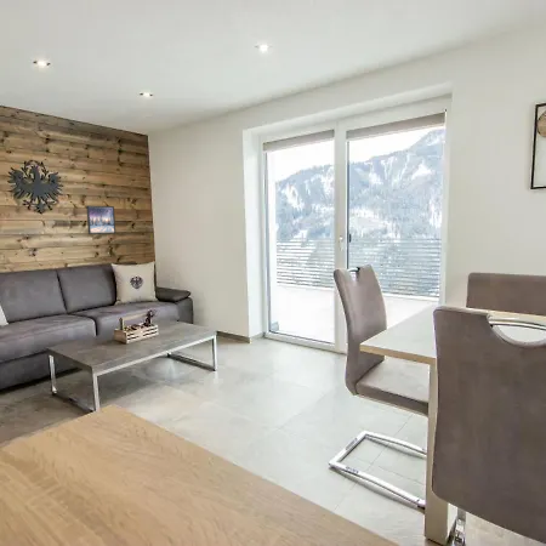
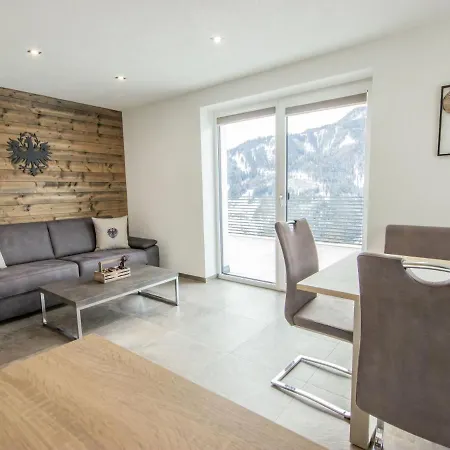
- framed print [85,204,116,235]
